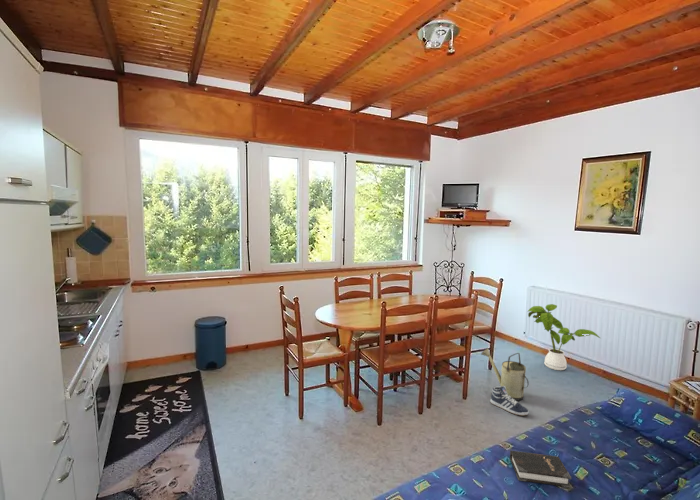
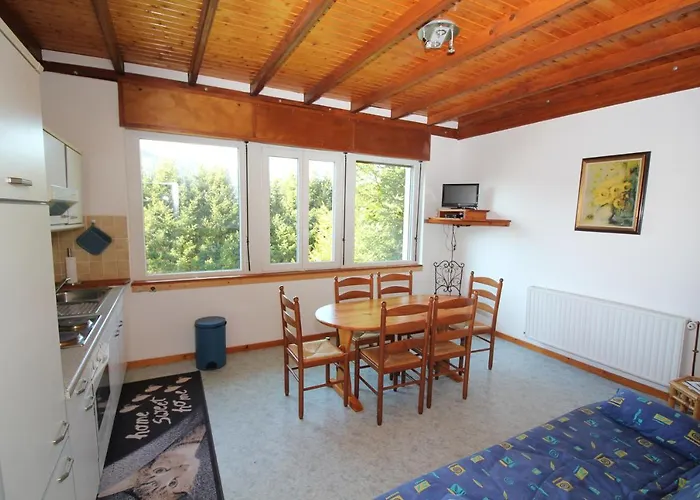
- hardback book [509,450,572,489]
- sneaker [490,385,530,417]
- house plant [527,303,601,371]
- watering can [480,347,530,402]
